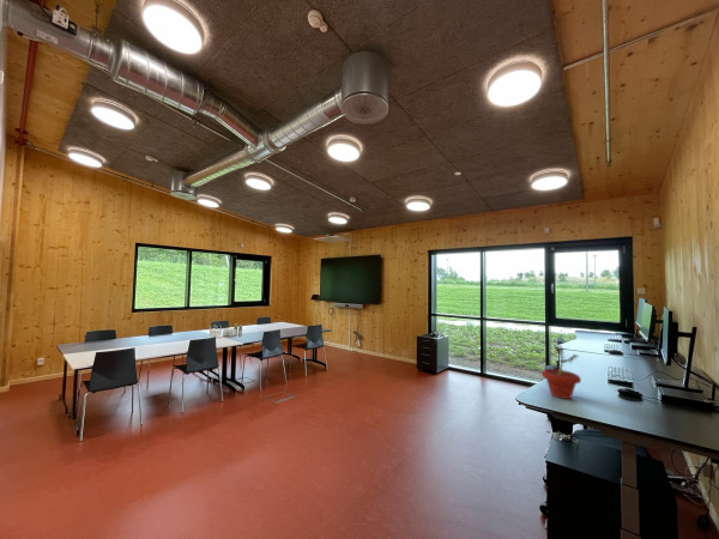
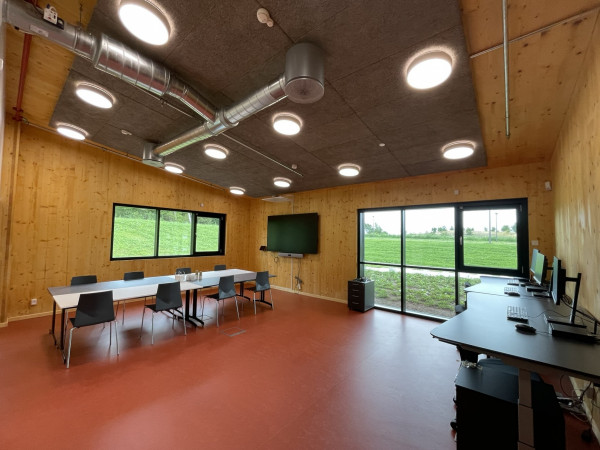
- potted plant [540,343,582,400]
